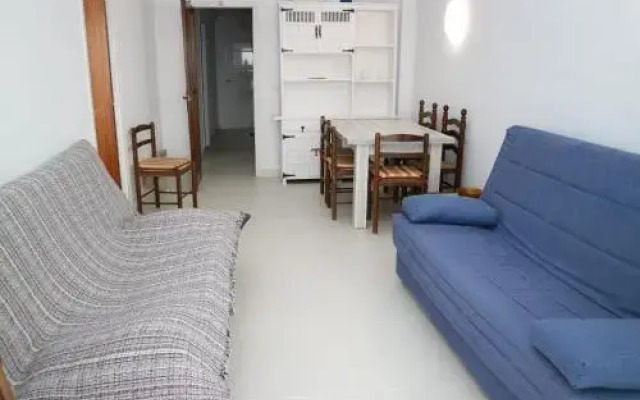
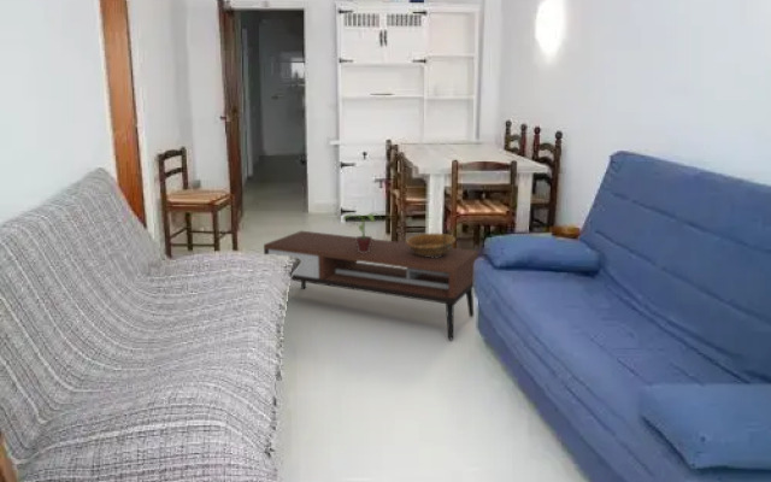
+ decorative bowl [405,233,457,258]
+ potted plant [341,212,384,253]
+ coffee table [263,230,479,341]
